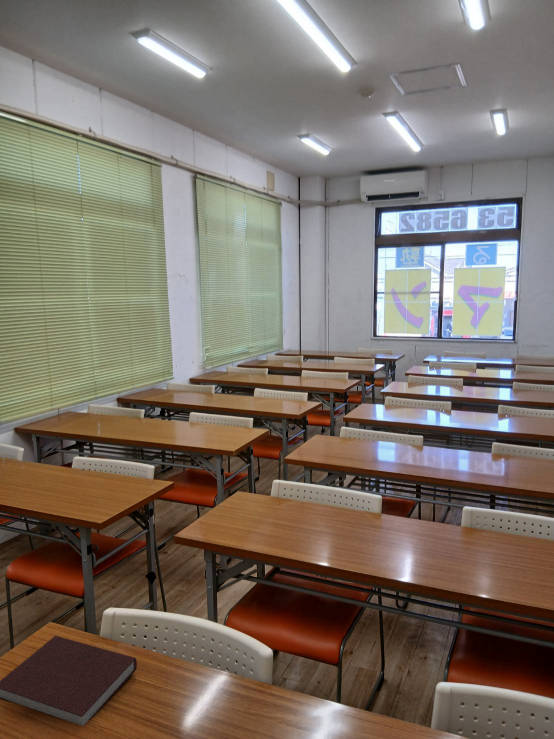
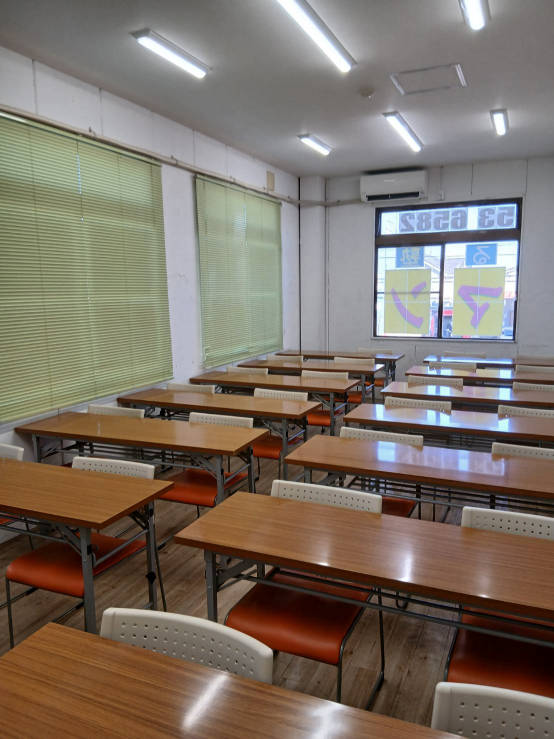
- notebook [0,635,138,727]
